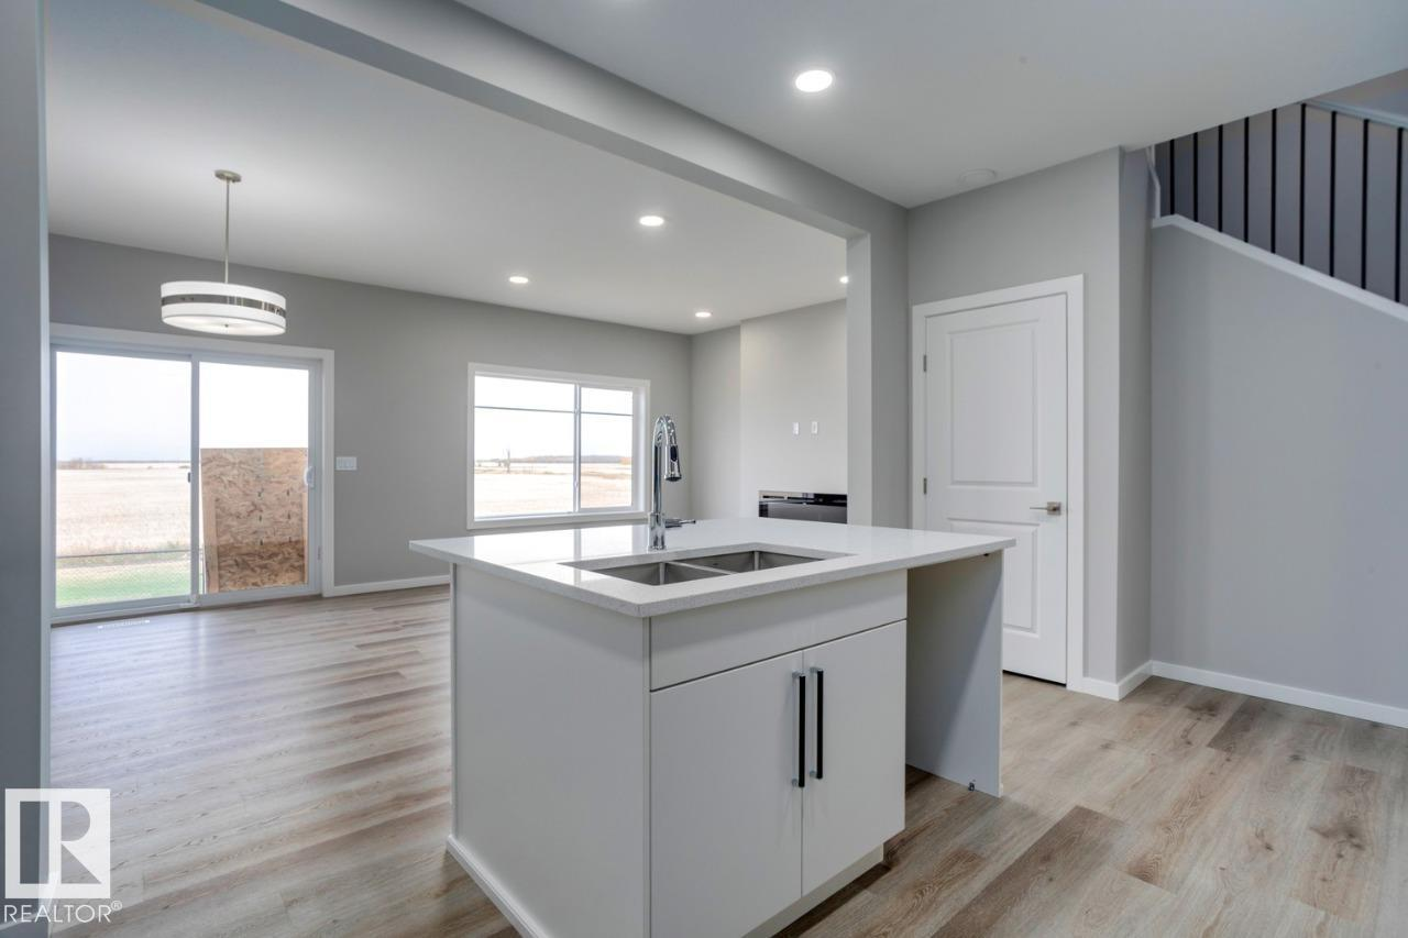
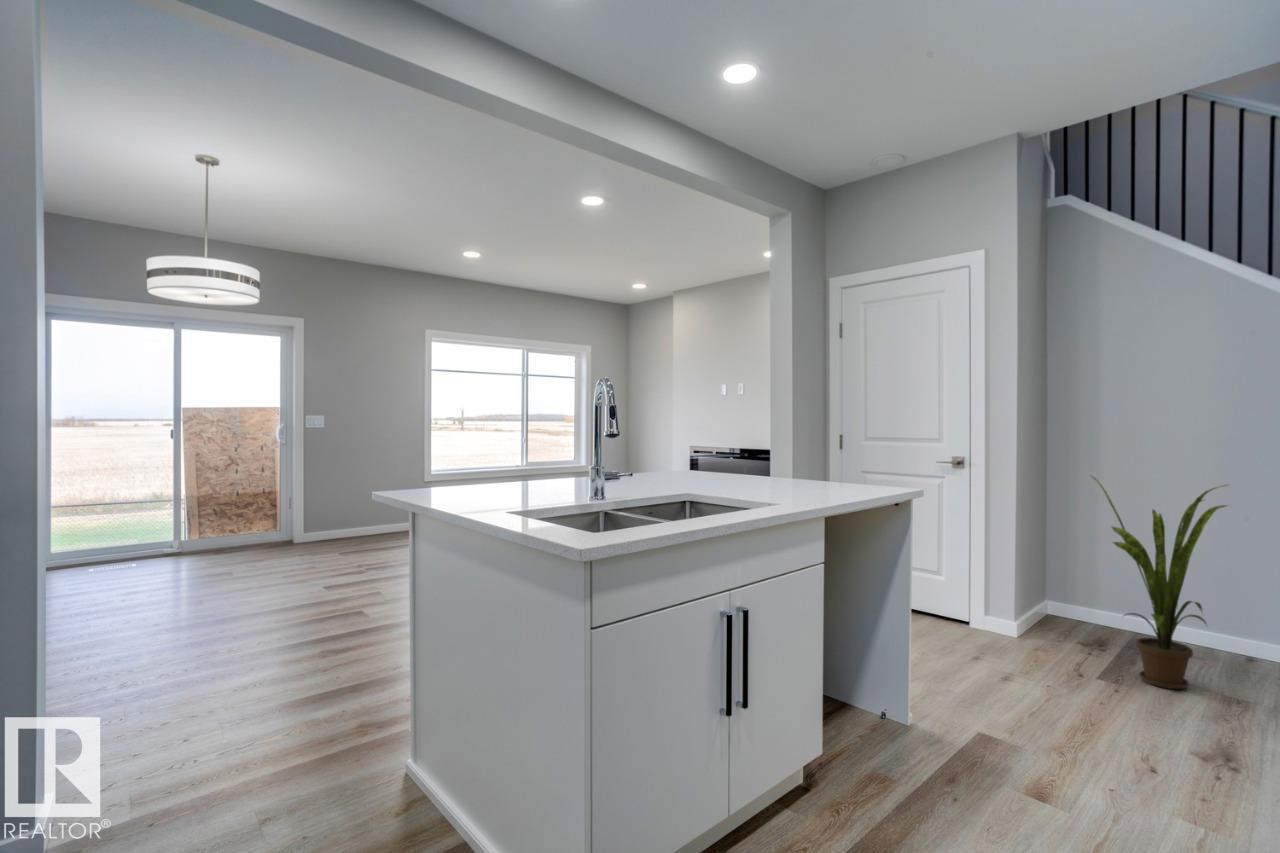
+ house plant [1089,474,1231,690]
